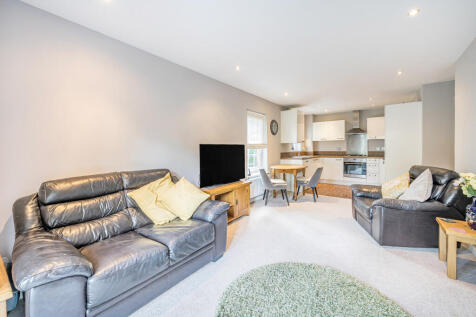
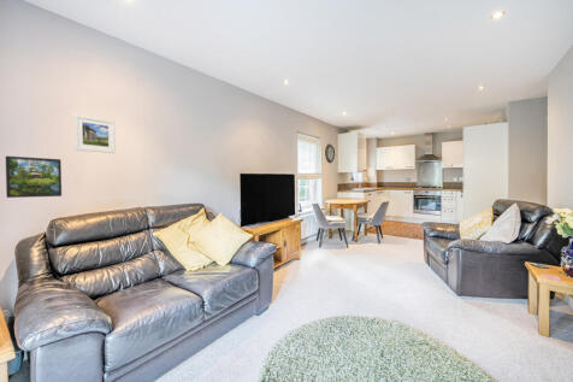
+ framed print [5,155,63,199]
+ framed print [72,113,117,154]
